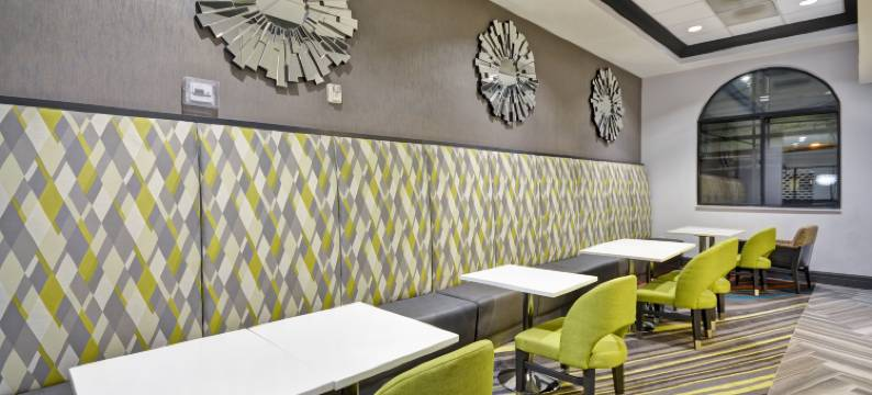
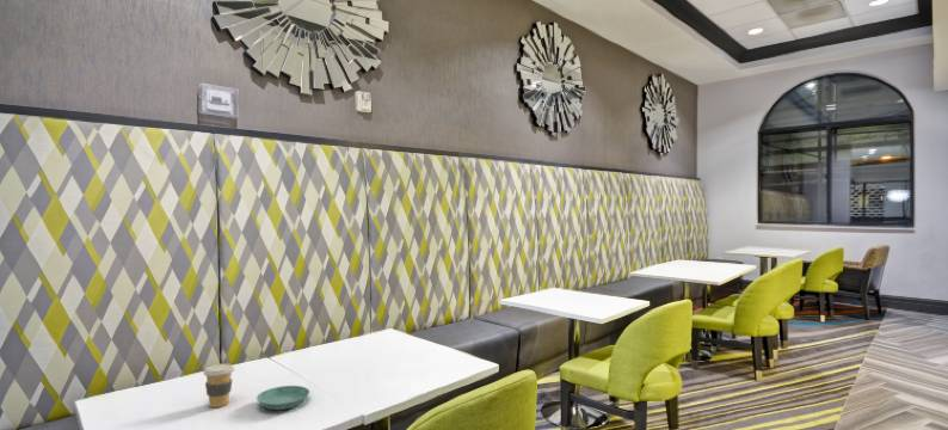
+ saucer [256,385,310,411]
+ coffee cup [202,363,235,408]
